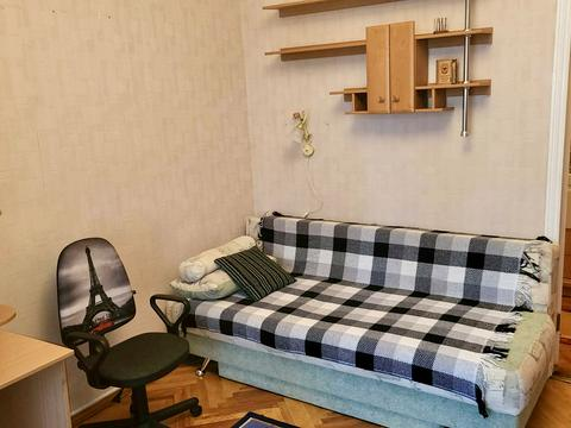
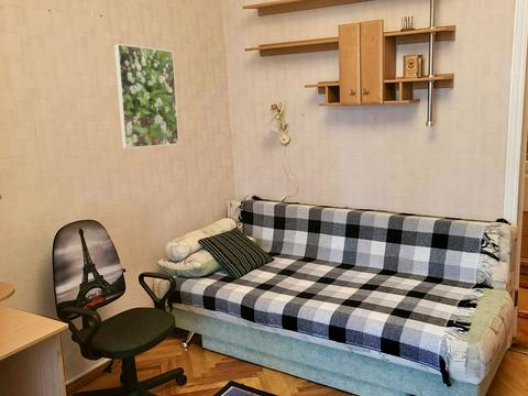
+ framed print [113,43,180,150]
